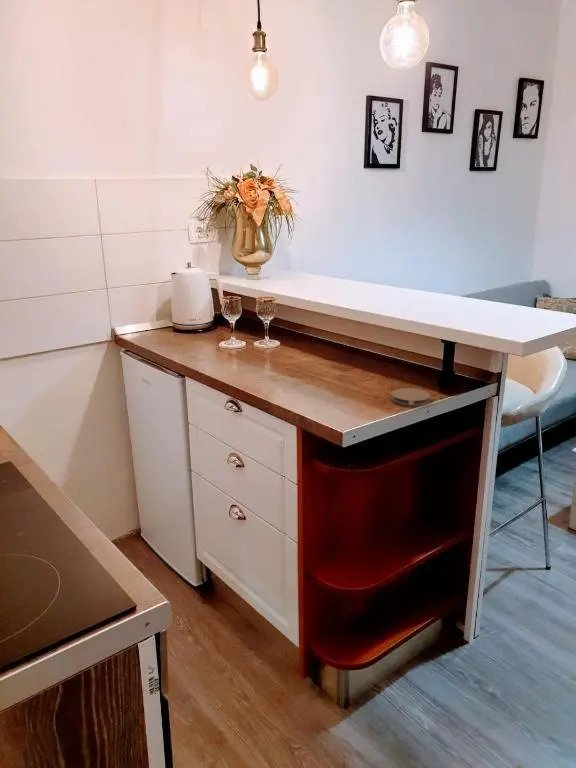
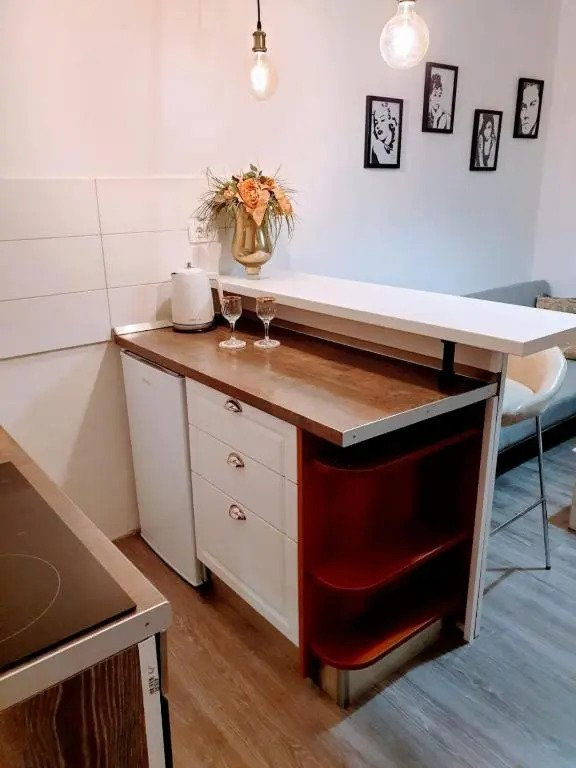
- coaster [391,387,431,407]
